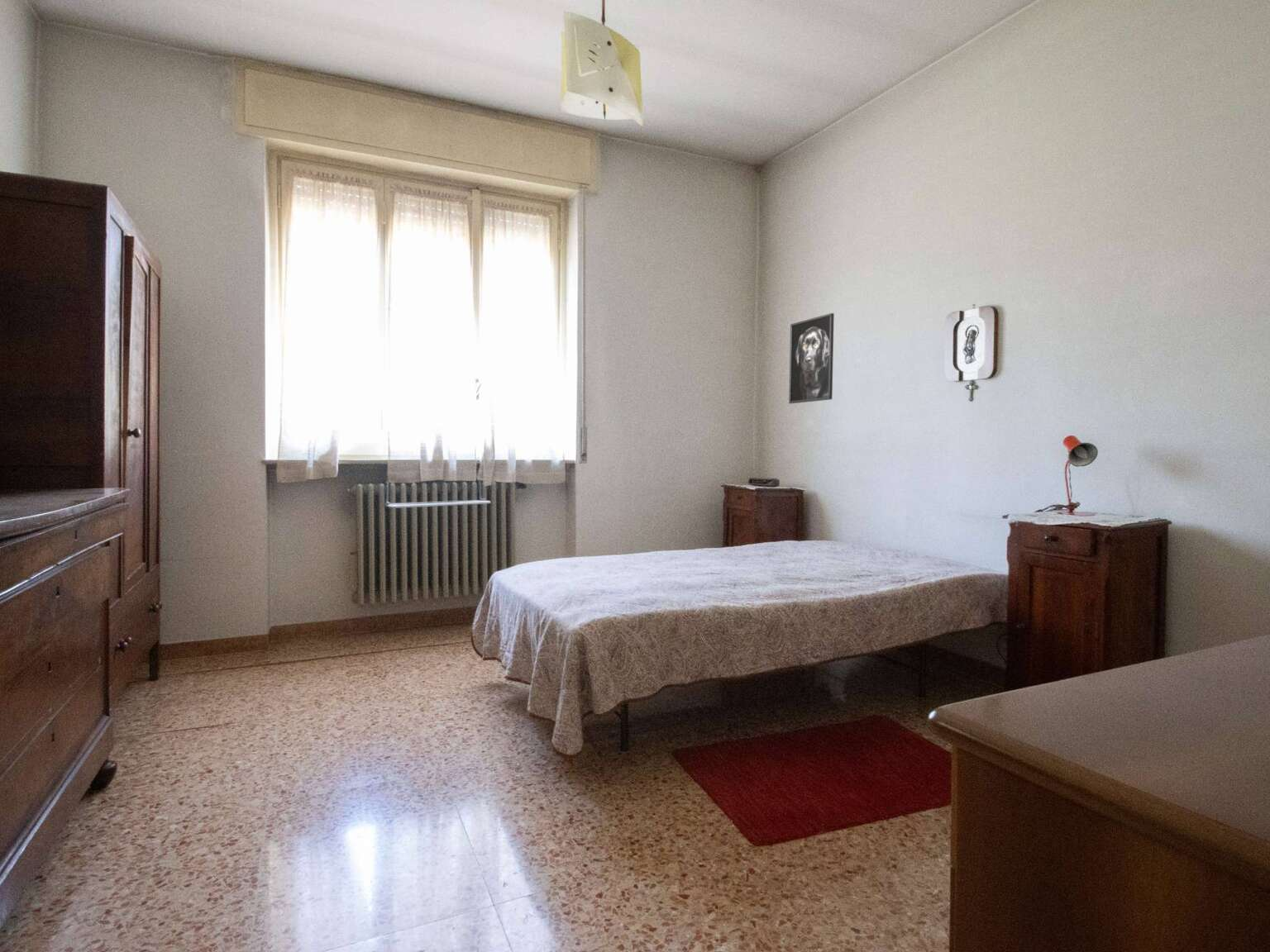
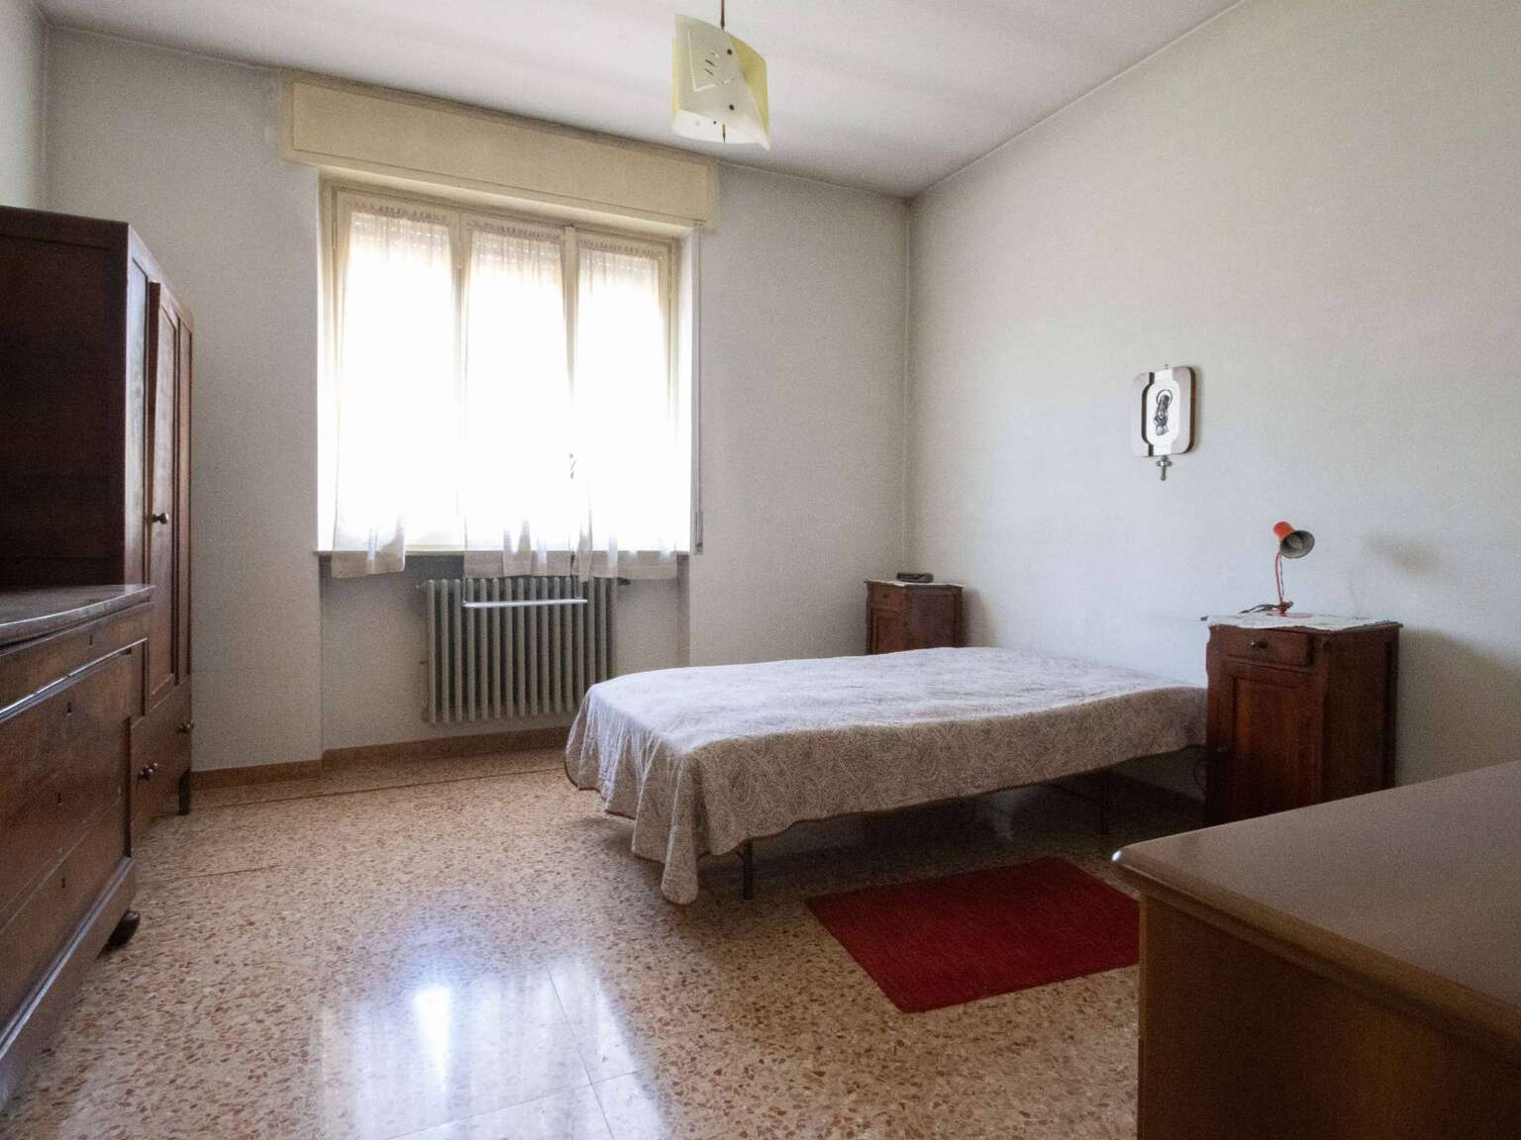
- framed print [788,312,835,404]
